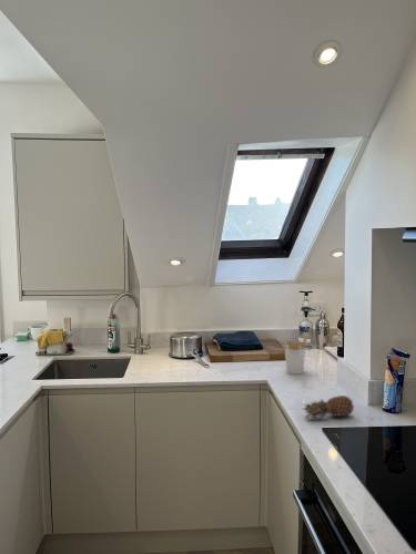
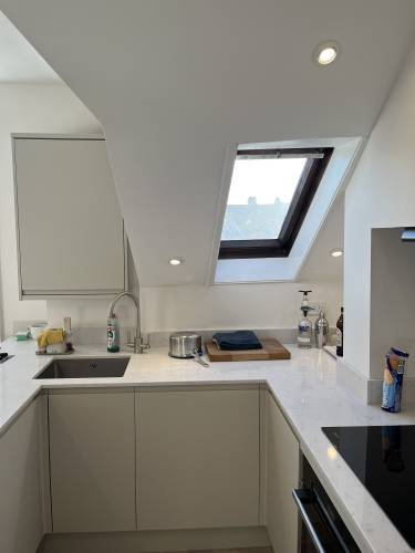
- utensil holder [280,336,308,376]
- fruit [302,394,355,420]
